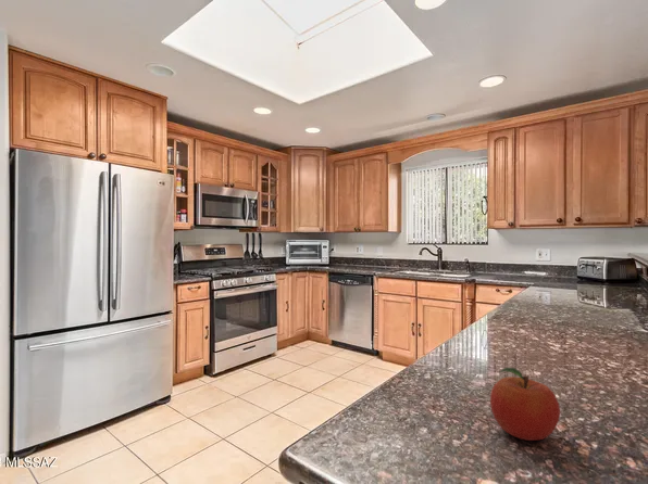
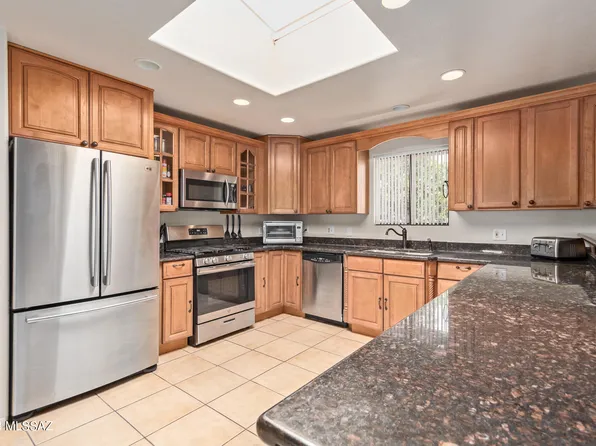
- fruit [489,367,561,442]
